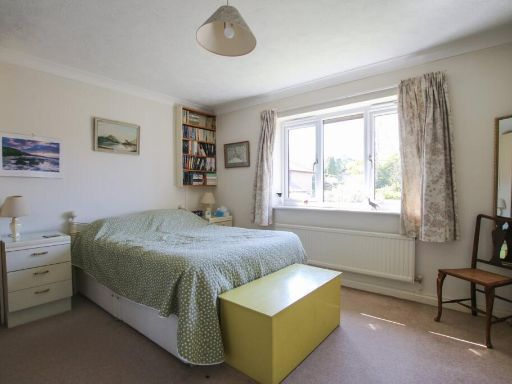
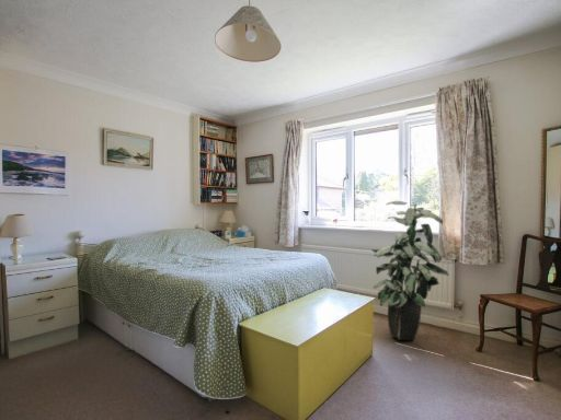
+ indoor plant [370,200,450,341]
